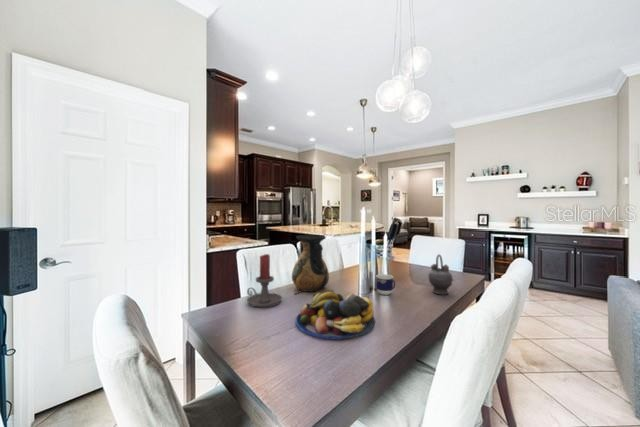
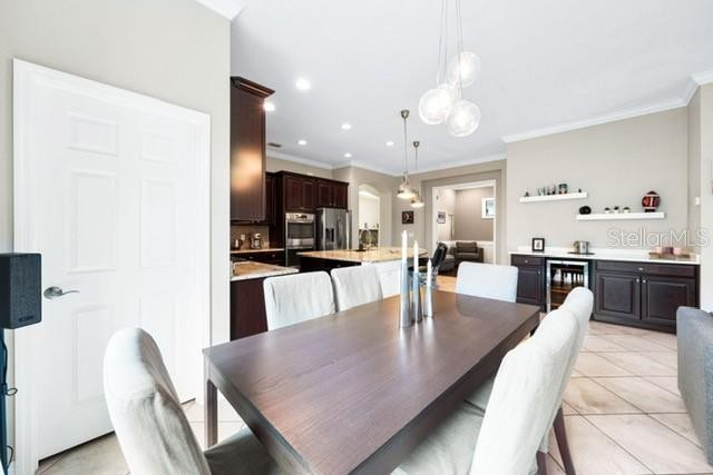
- cup [375,273,396,296]
- vase [291,234,334,296]
- teapot [427,253,455,295]
- fruit bowl [295,292,376,340]
- candle holder [246,253,283,308]
